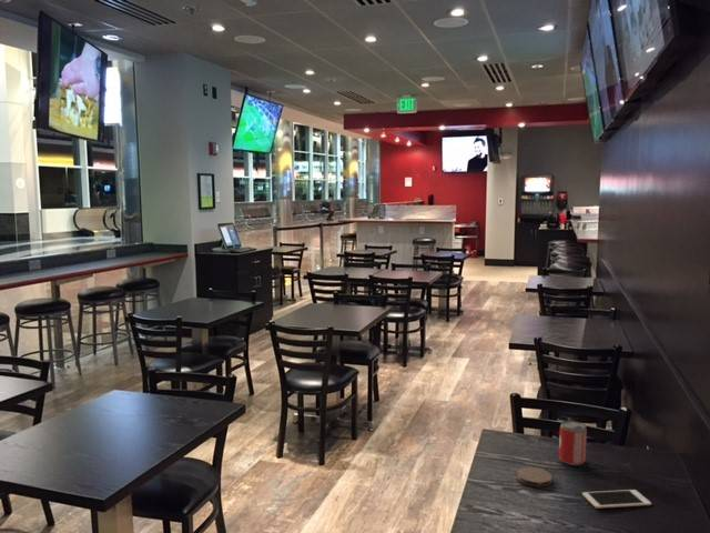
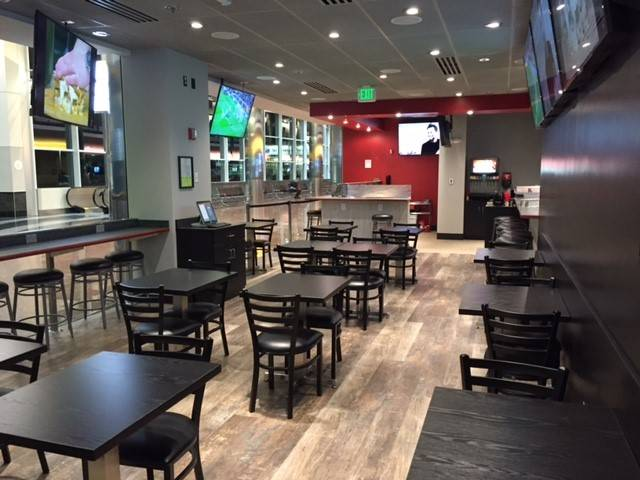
- cell phone [581,489,652,510]
- coaster [516,466,552,487]
- beer can [558,419,588,466]
